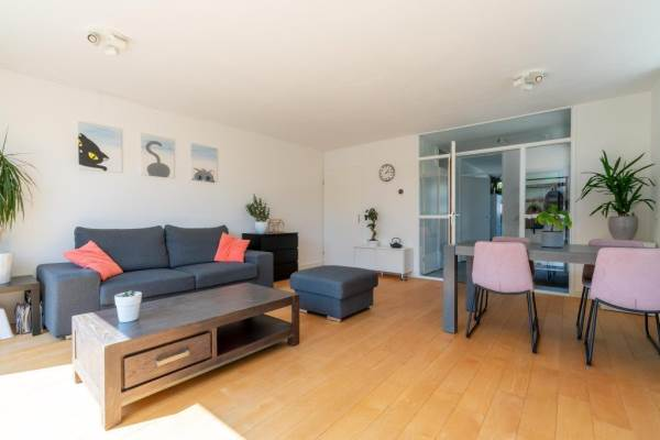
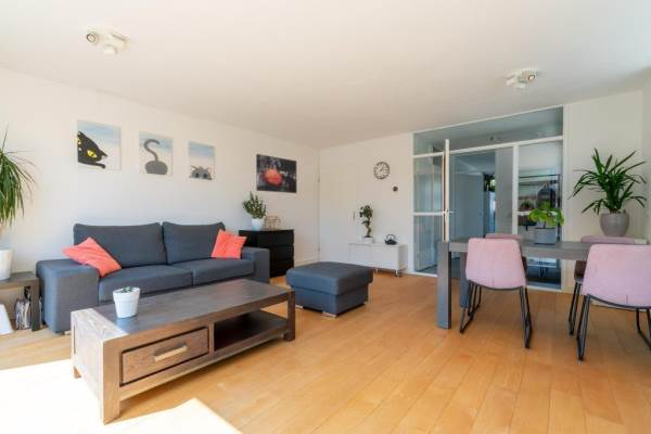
+ wall art [255,153,298,194]
